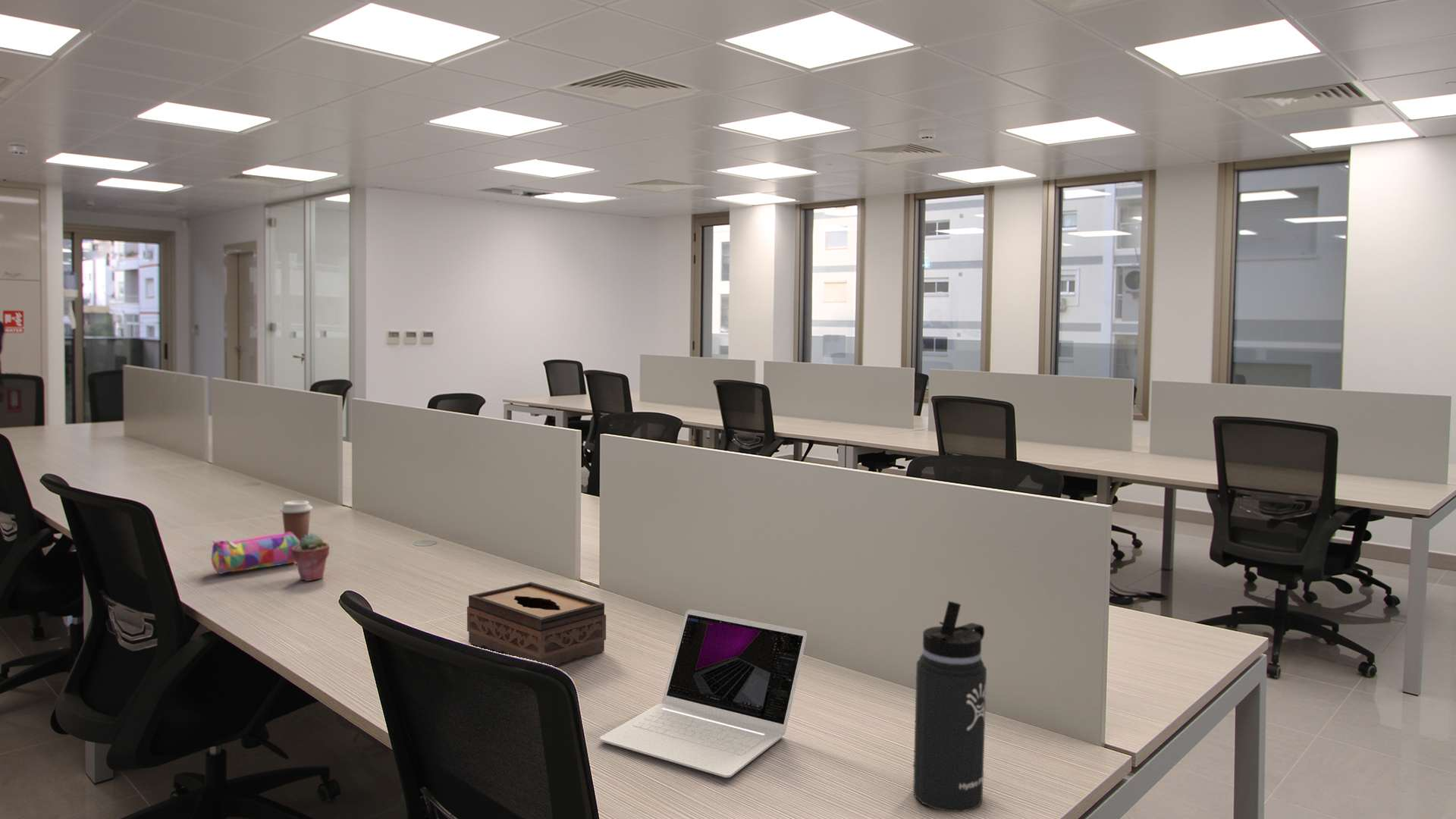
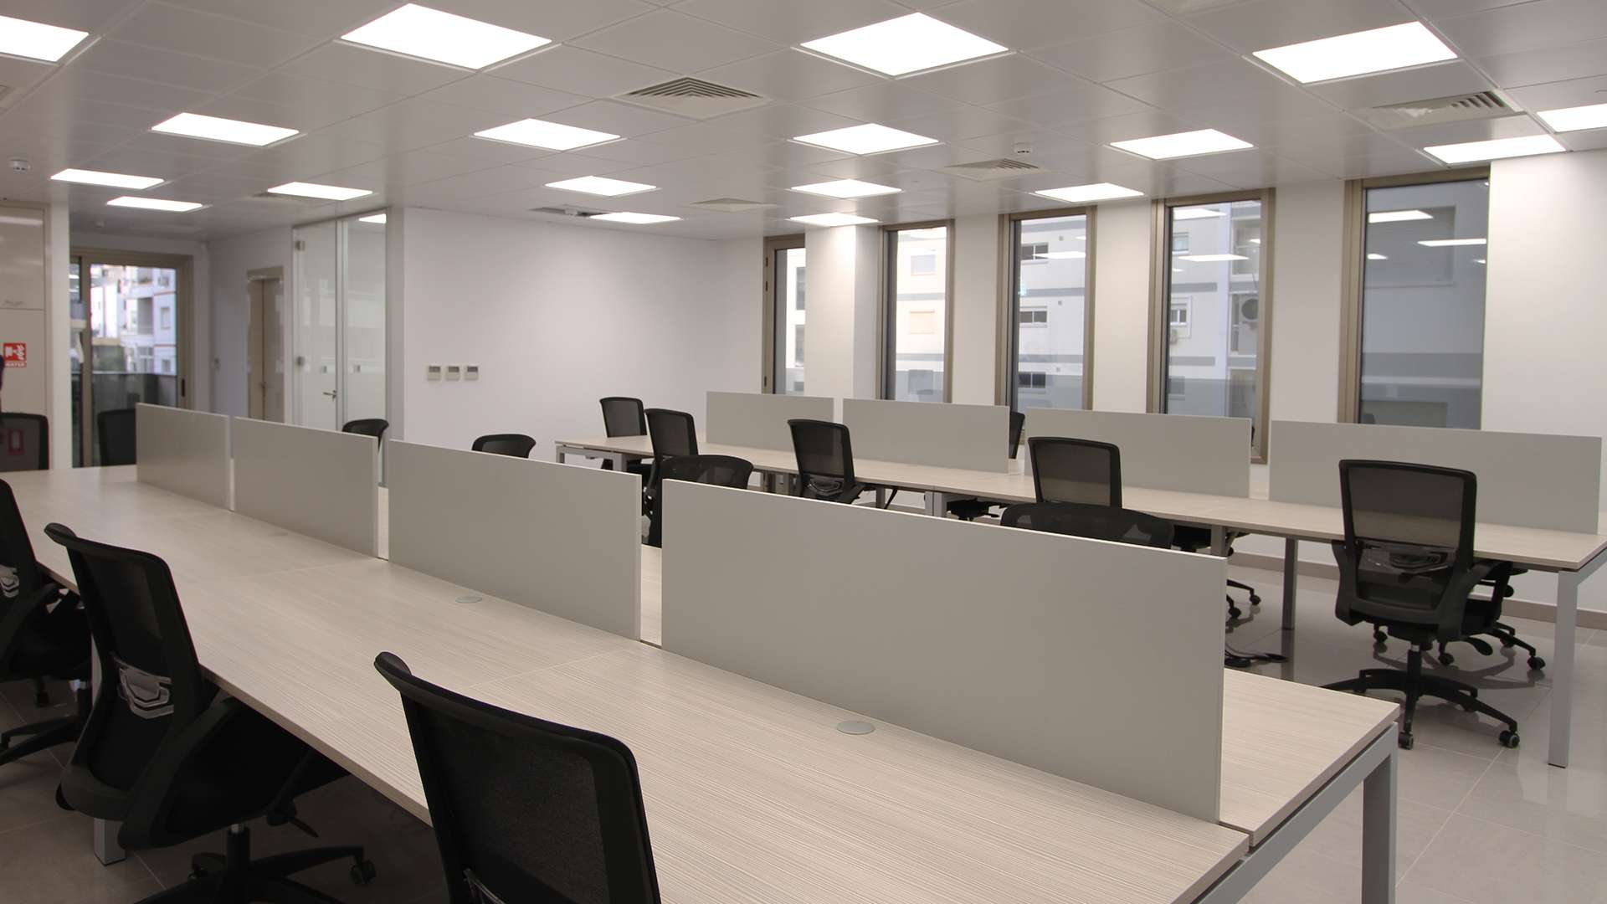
- thermos bottle [912,601,987,813]
- pencil case [211,532,300,575]
- potted succulent [291,532,330,582]
- tissue box [466,582,607,667]
- laptop [599,608,808,778]
- coffee cup [279,500,313,541]
